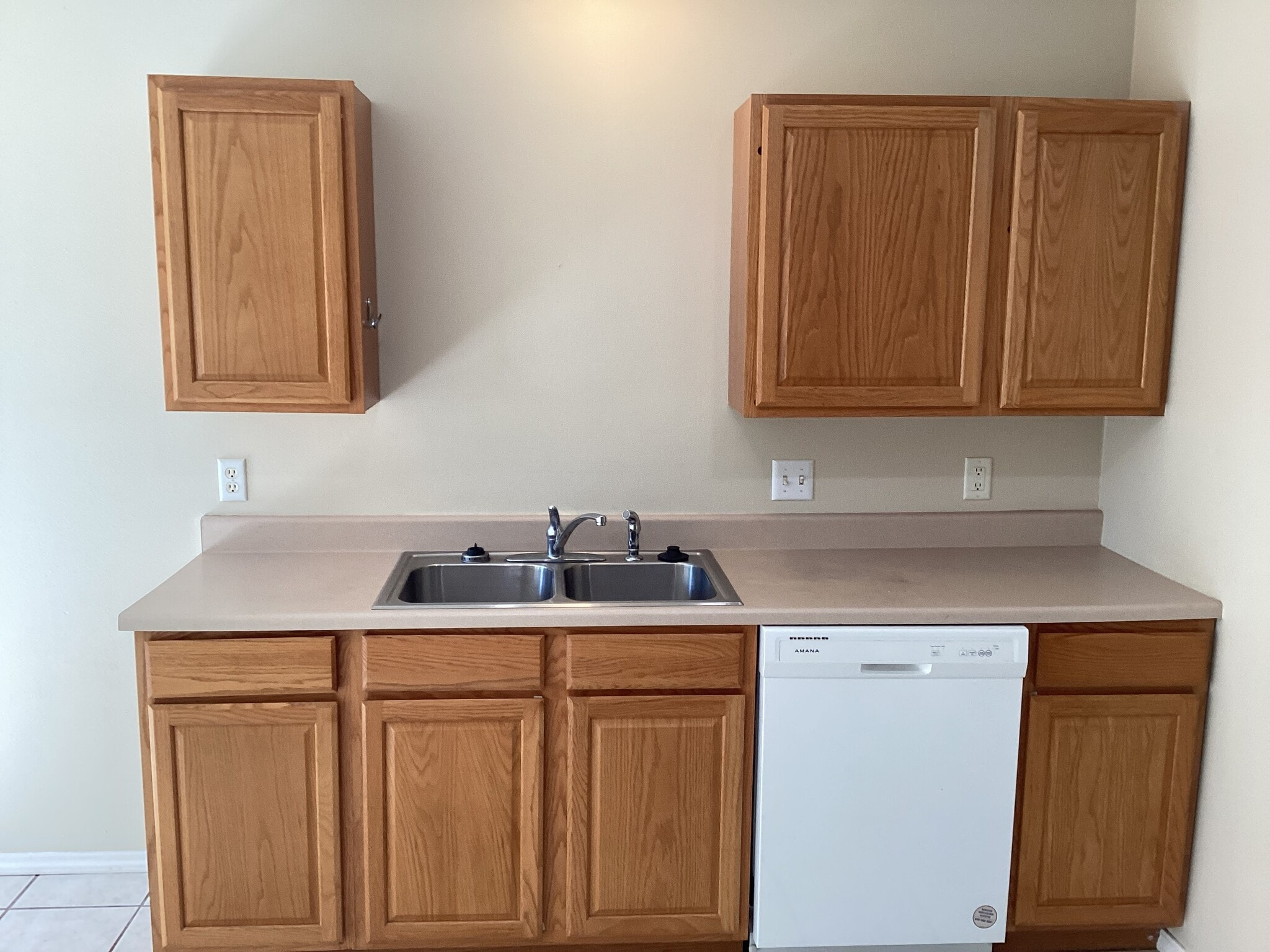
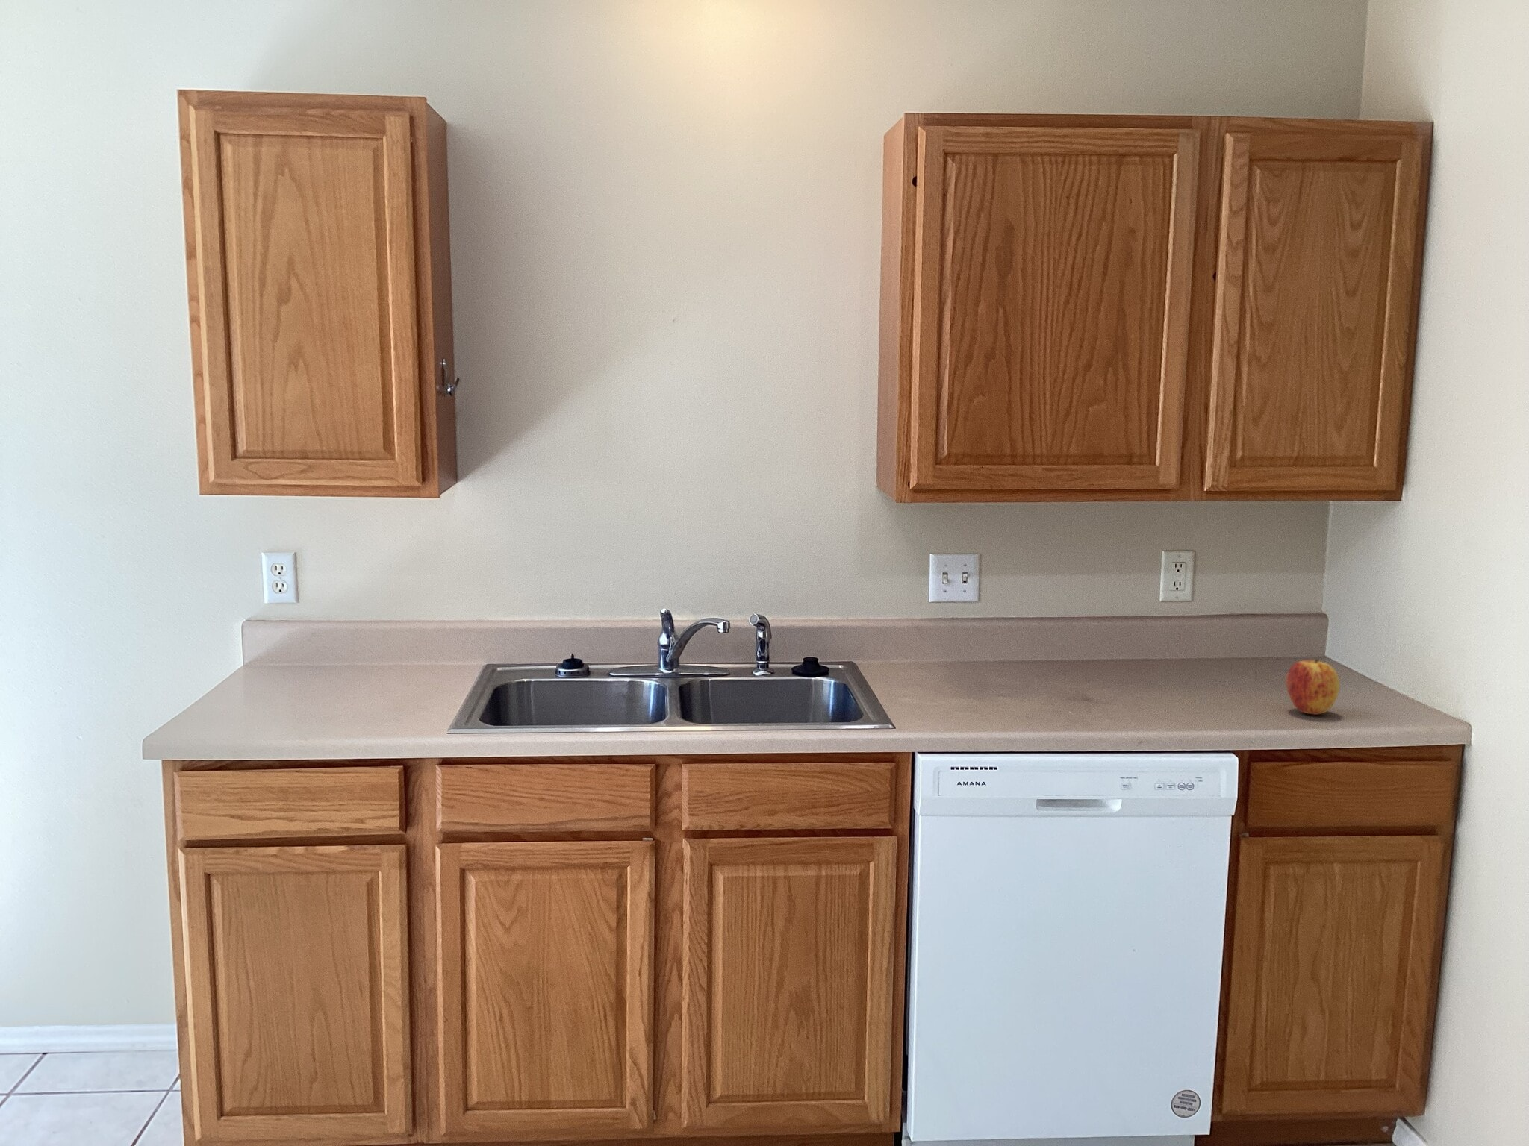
+ apple [1285,658,1341,715]
